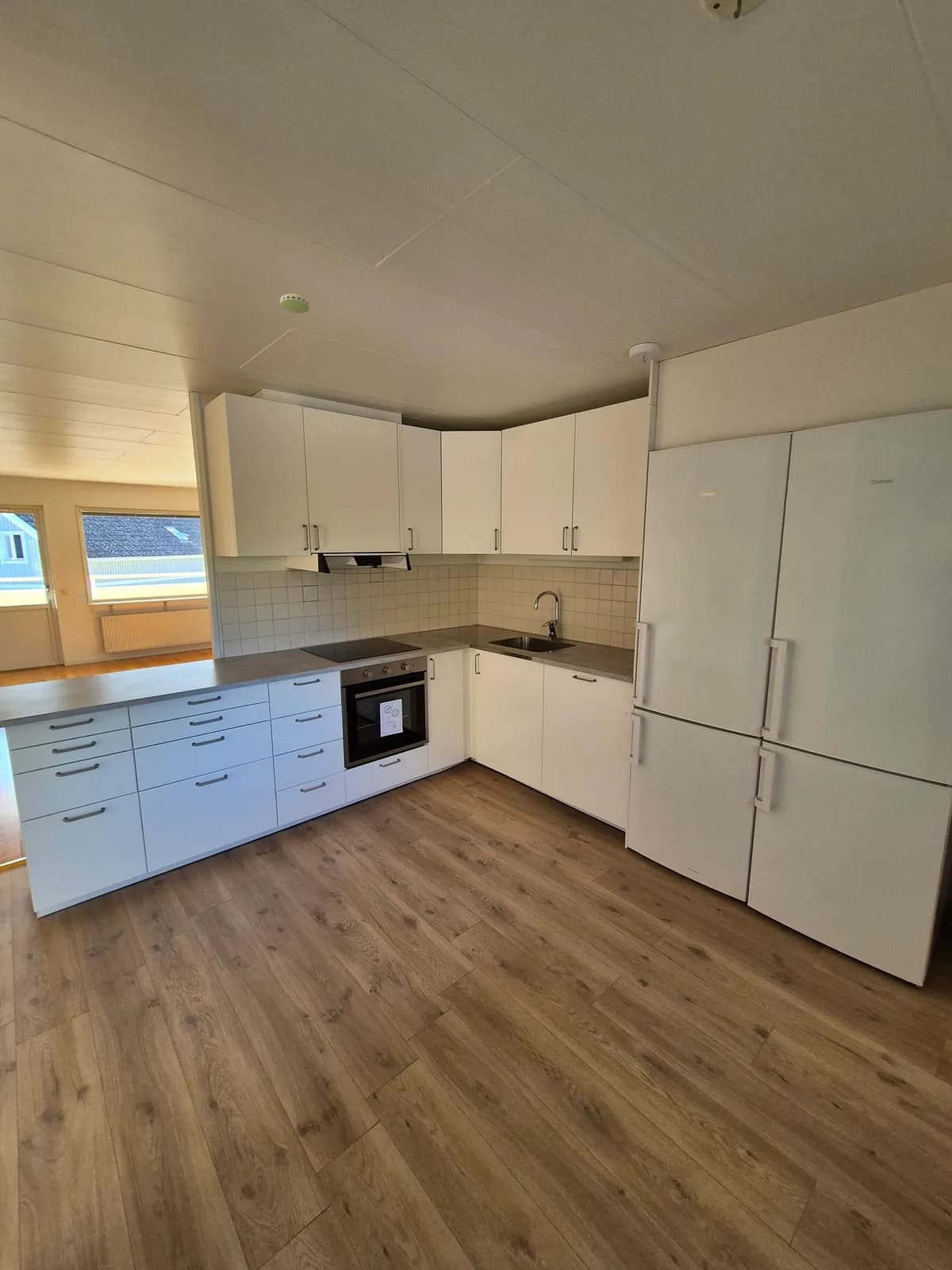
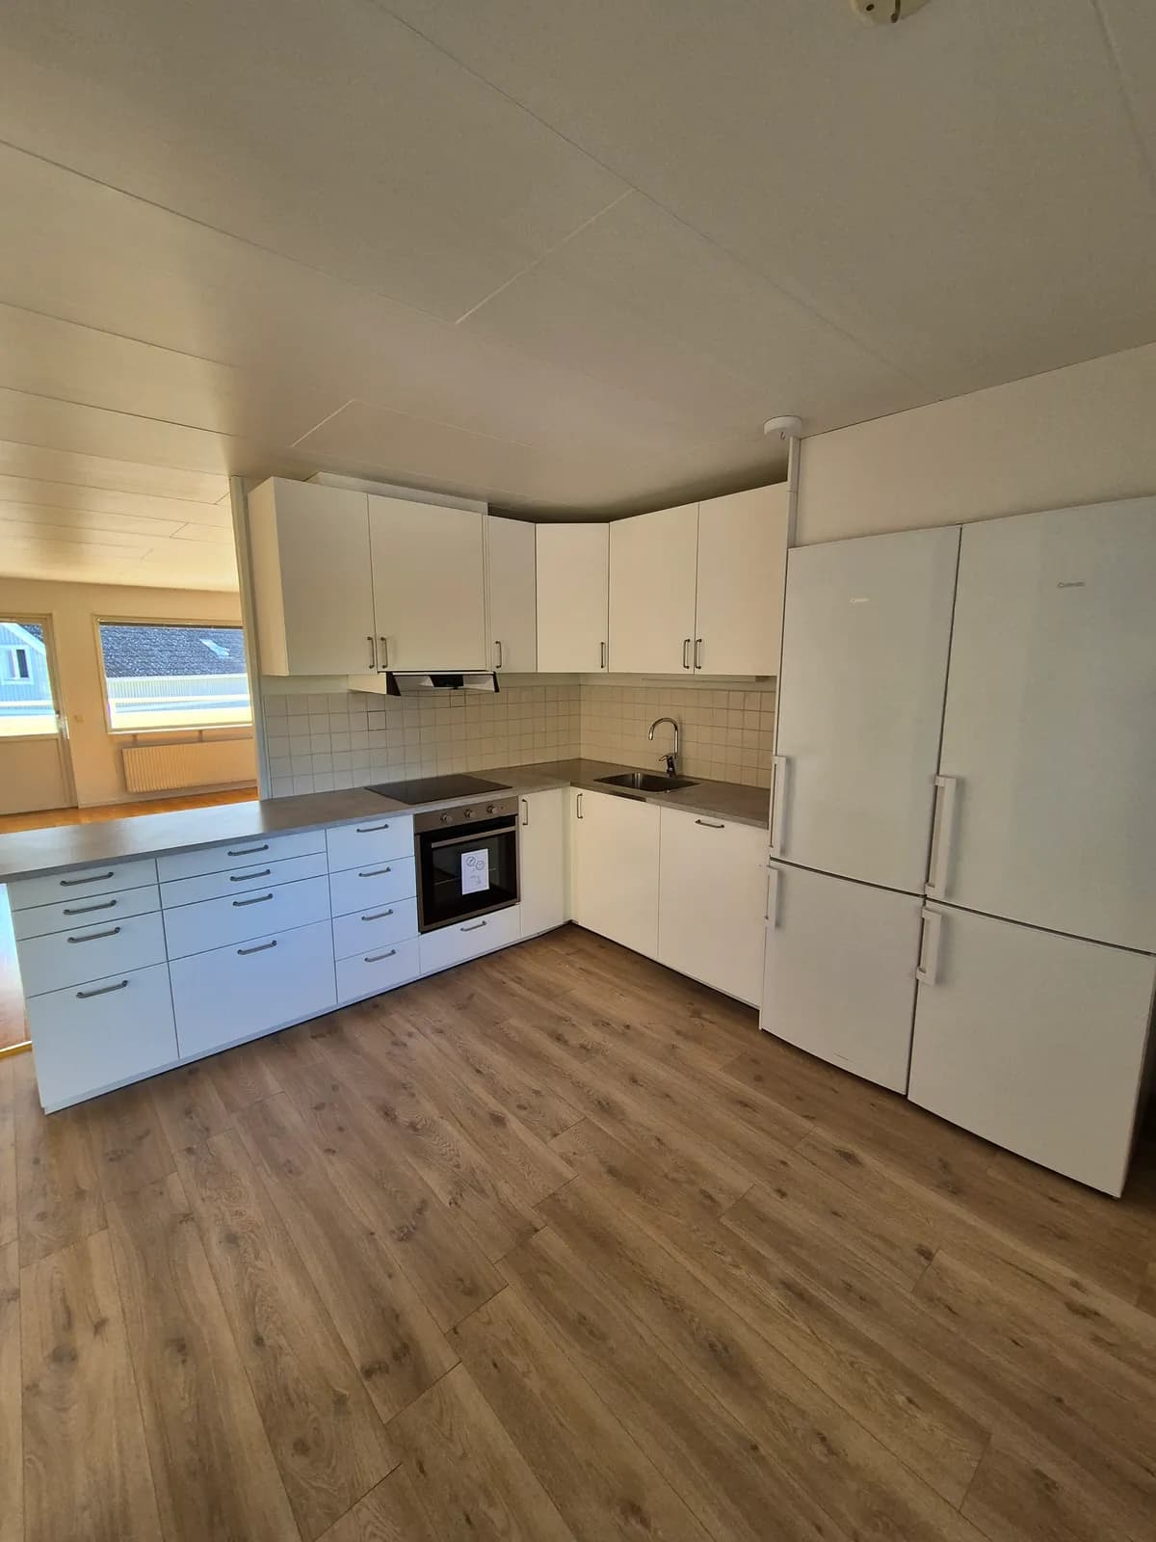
- smoke detector [279,293,310,314]
